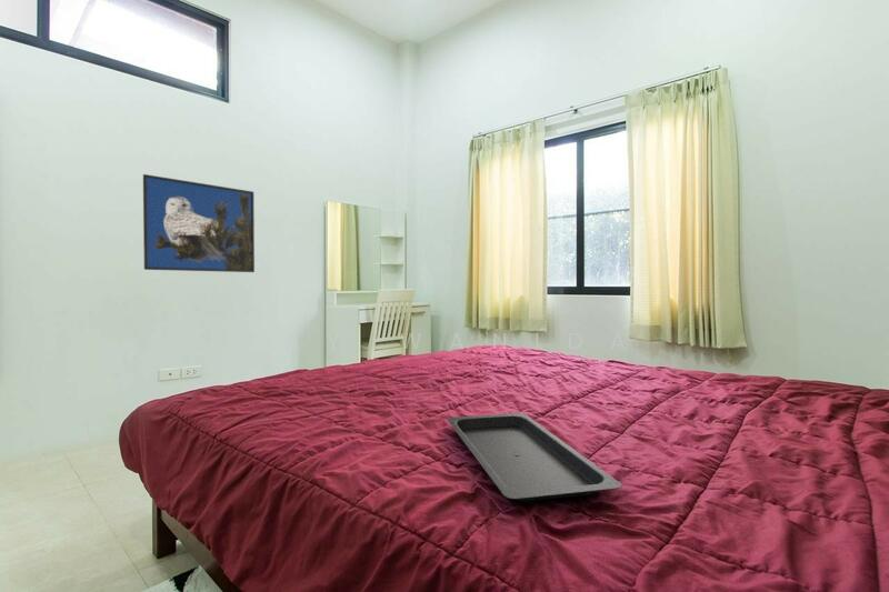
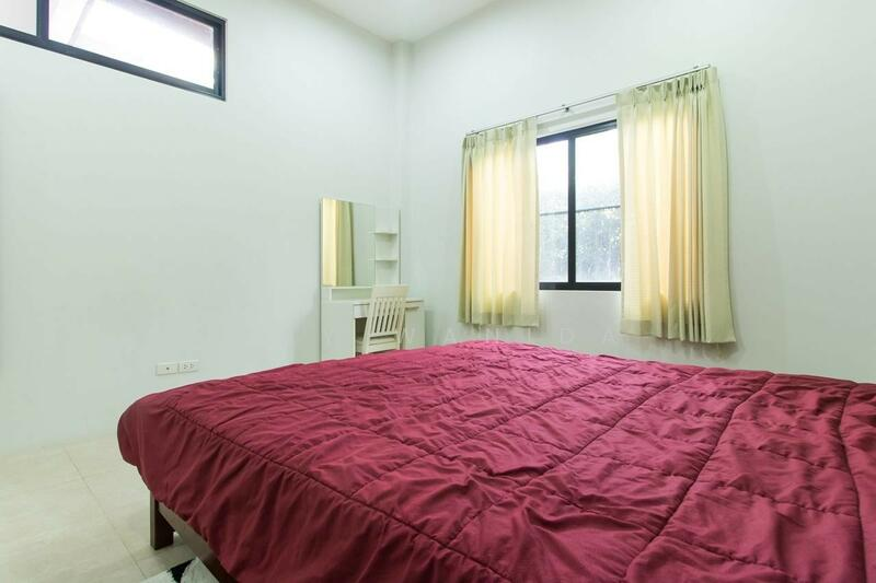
- serving tray [446,412,623,502]
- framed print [142,173,256,273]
